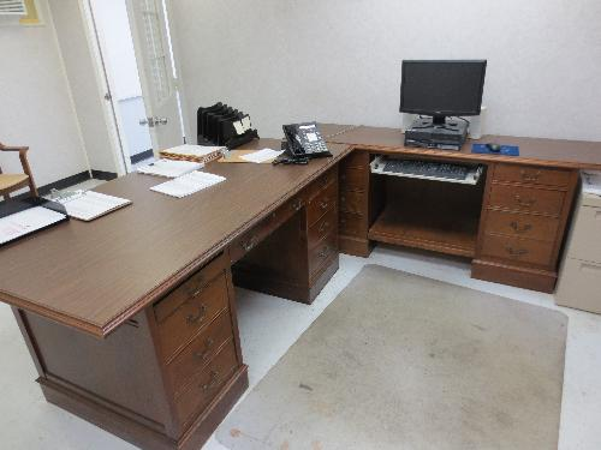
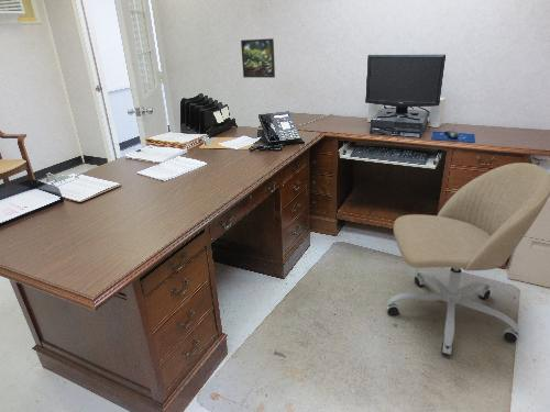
+ office chair [385,162,550,356]
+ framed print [240,37,276,79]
